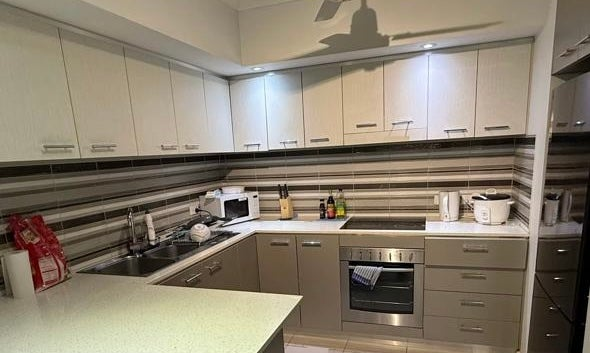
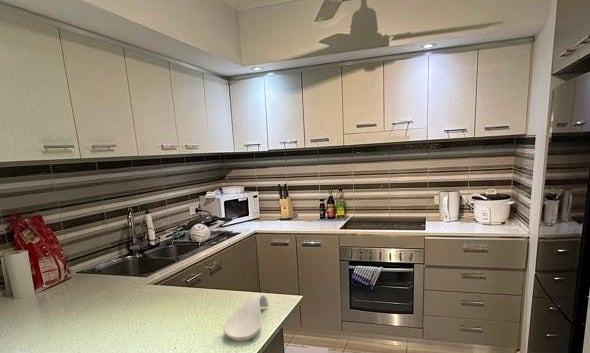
+ spoon rest [223,293,270,342]
